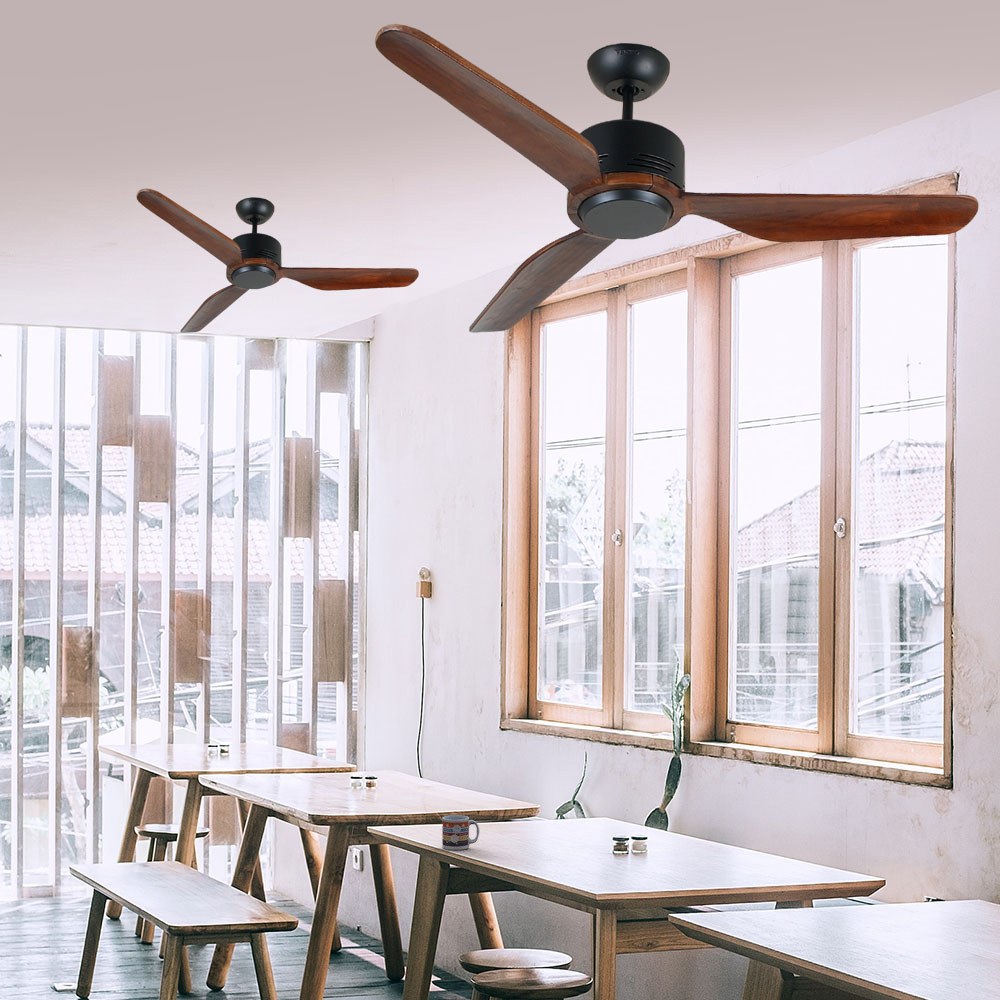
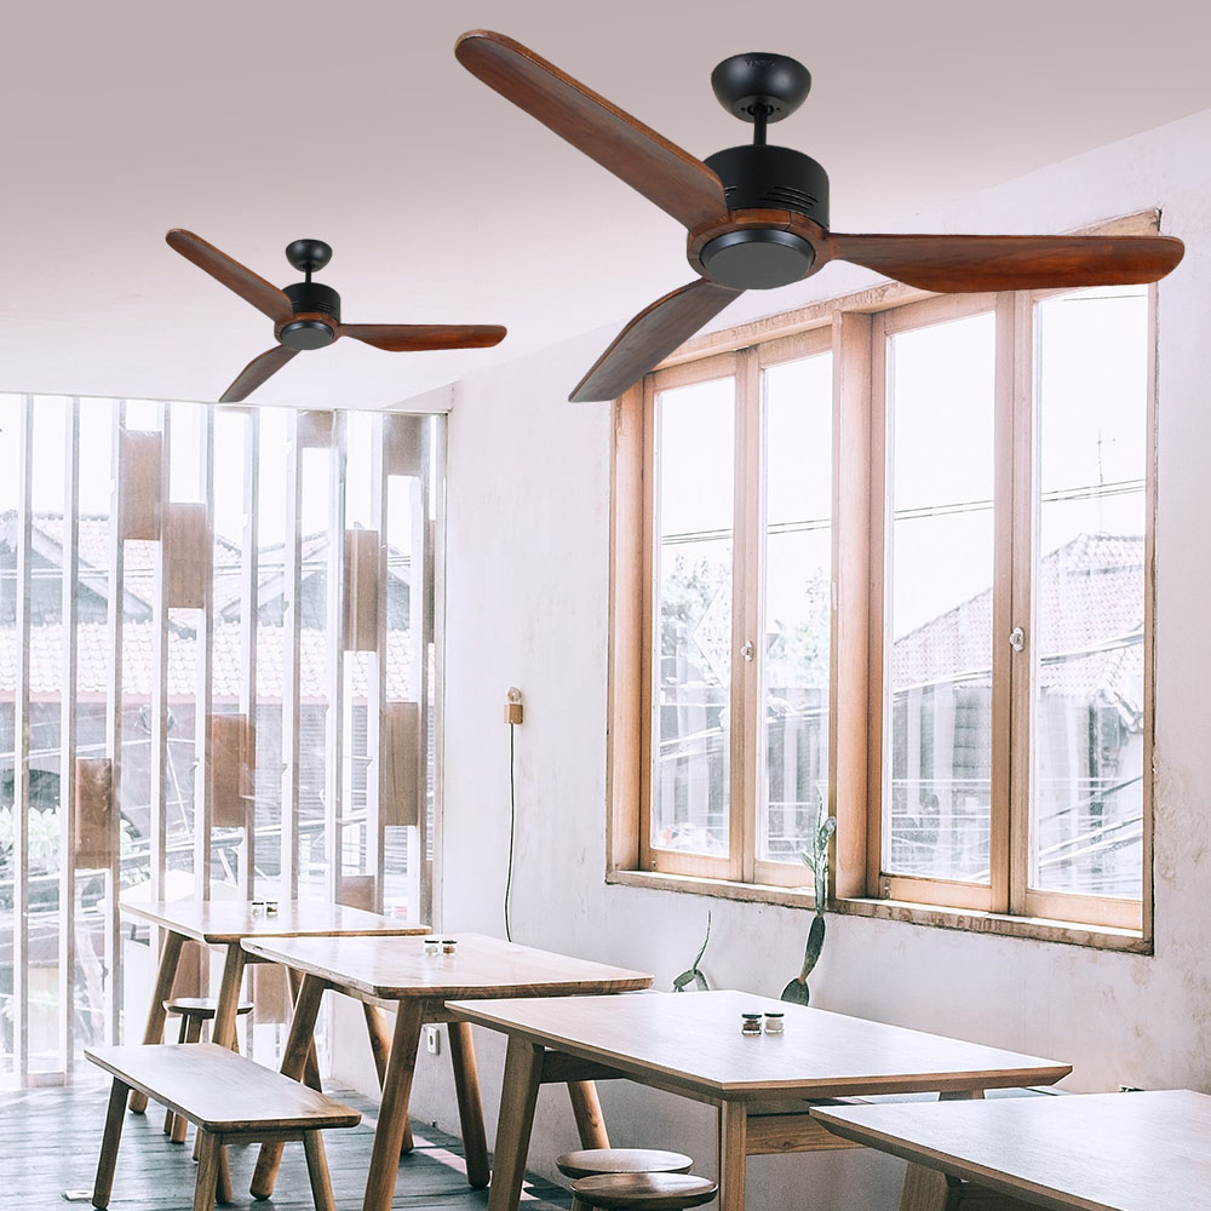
- cup [441,814,480,851]
